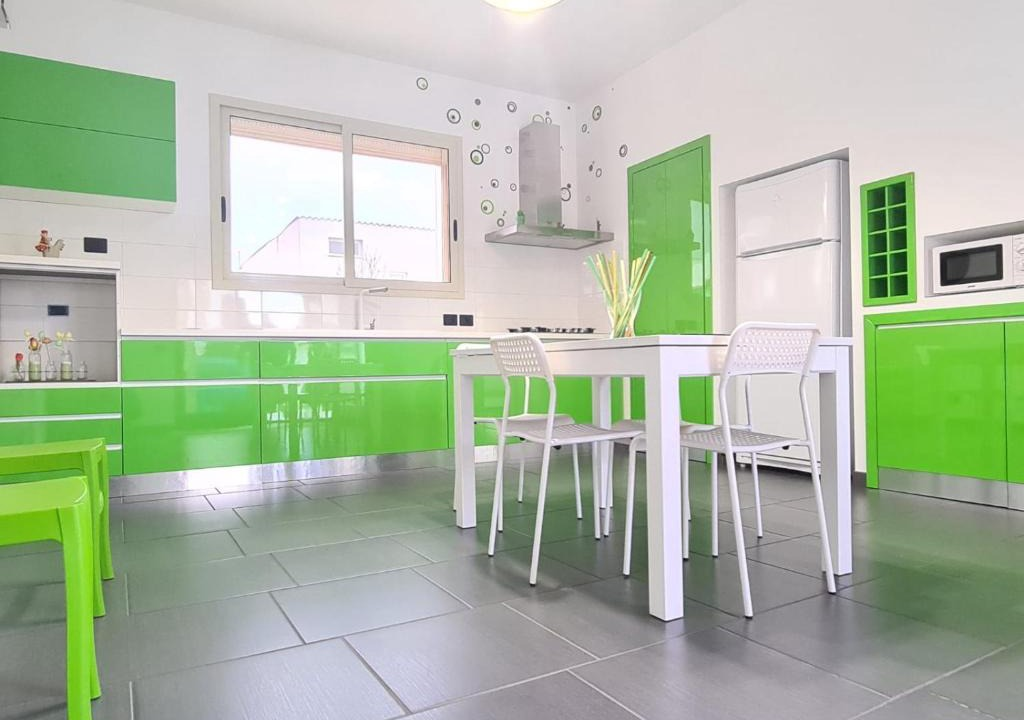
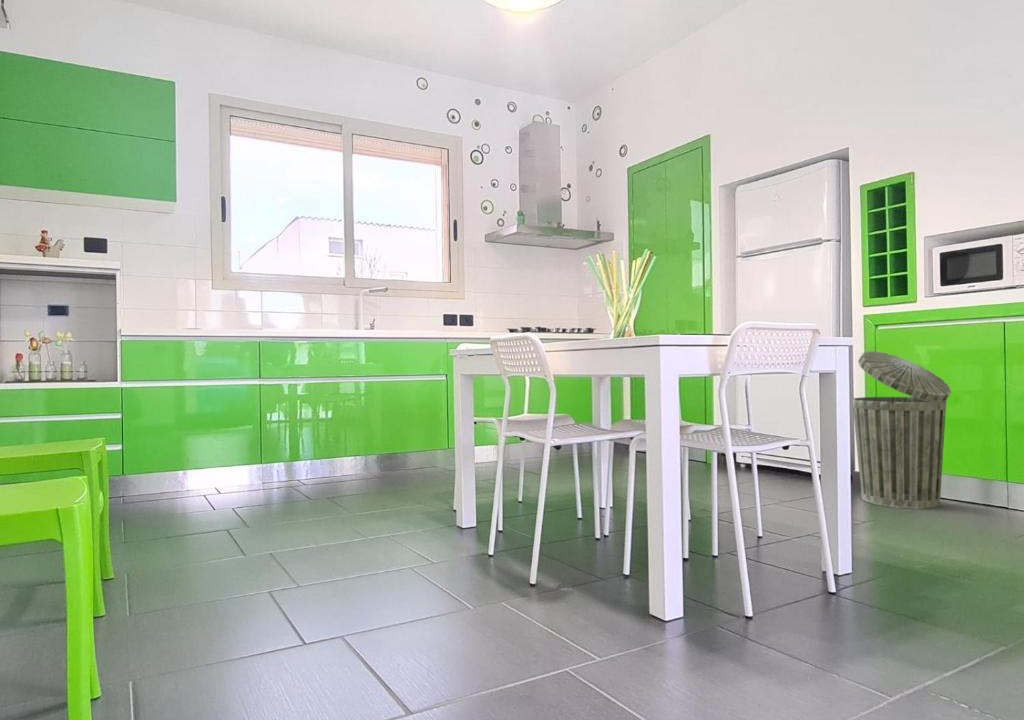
+ trash can [851,350,952,510]
